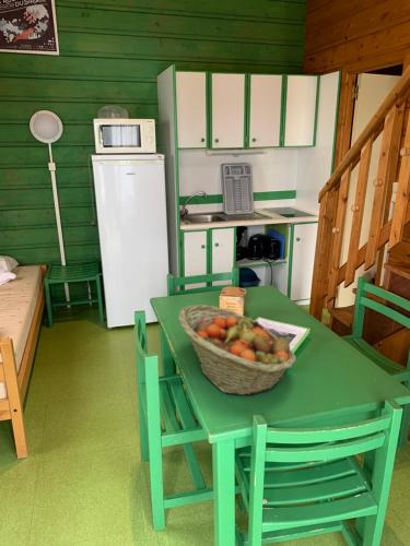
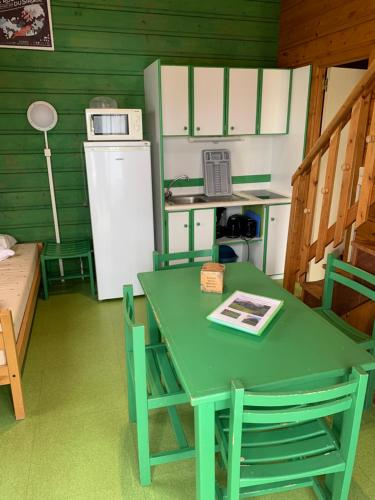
- fruit basket [177,304,297,396]
